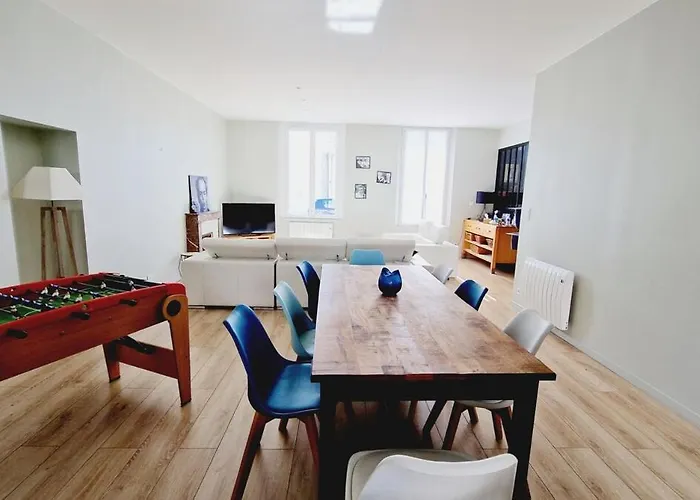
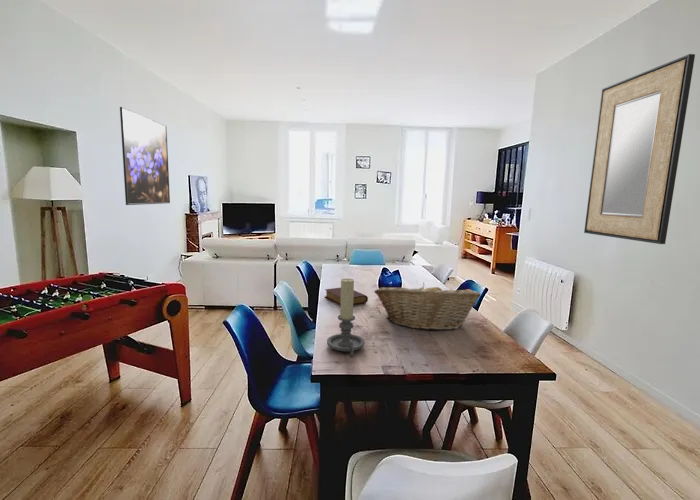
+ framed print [119,106,171,206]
+ fruit basket [373,281,482,331]
+ home mirror [583,53,696,245]
+ book [324,287,369,307]
+ candle holder [326,277,366,357]
